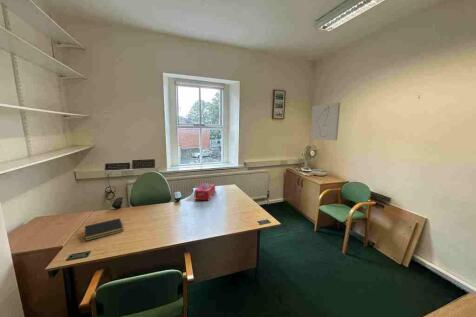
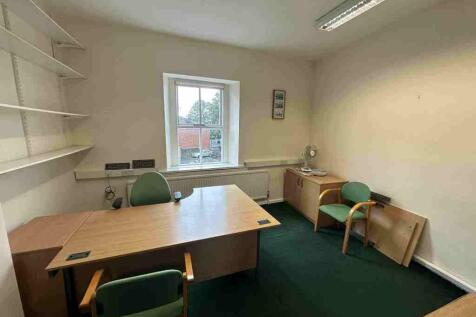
- wall art [310,101,341,141]
- tissue box [193,182,216,201]
- notepad [84,217,124,242]
